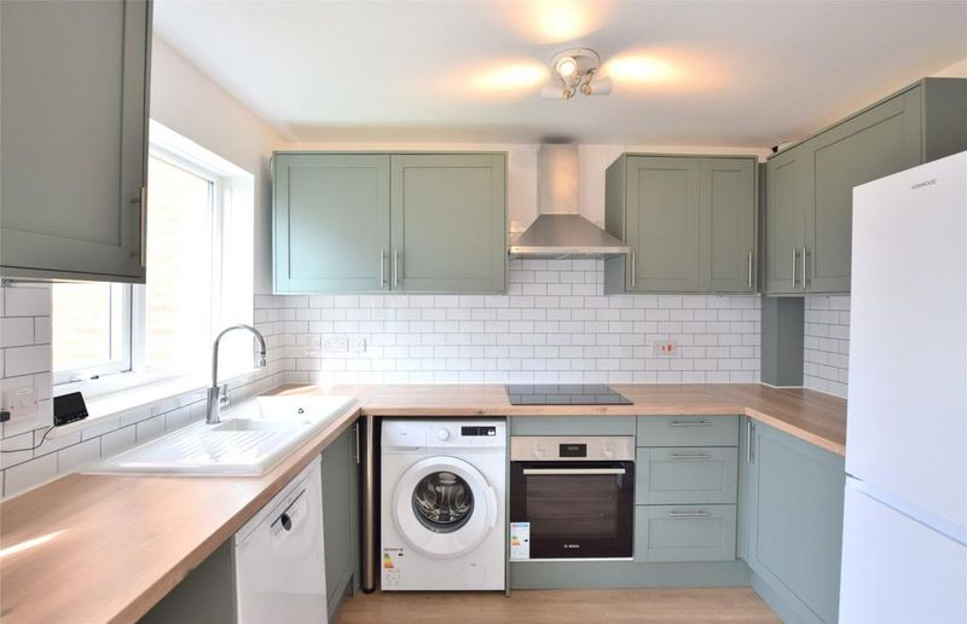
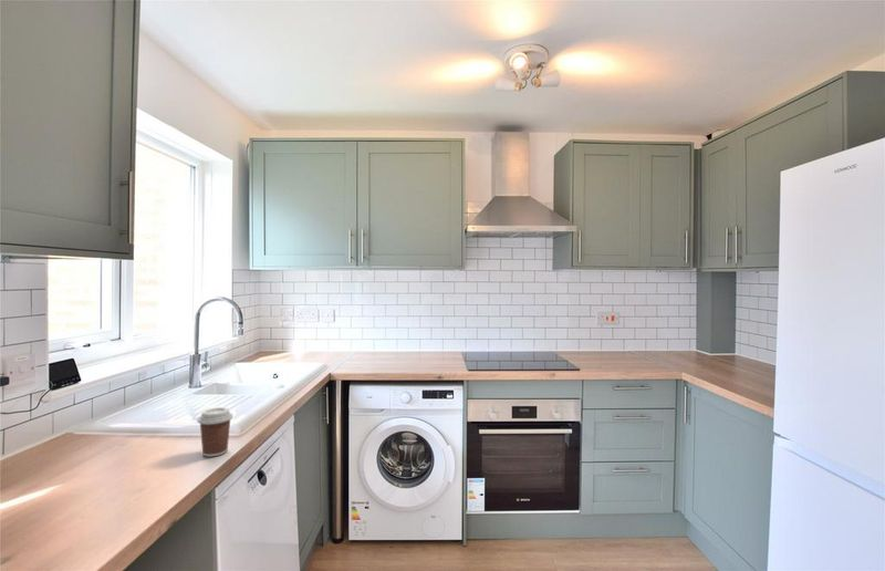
+ coffee cup [196,406,235,458]
